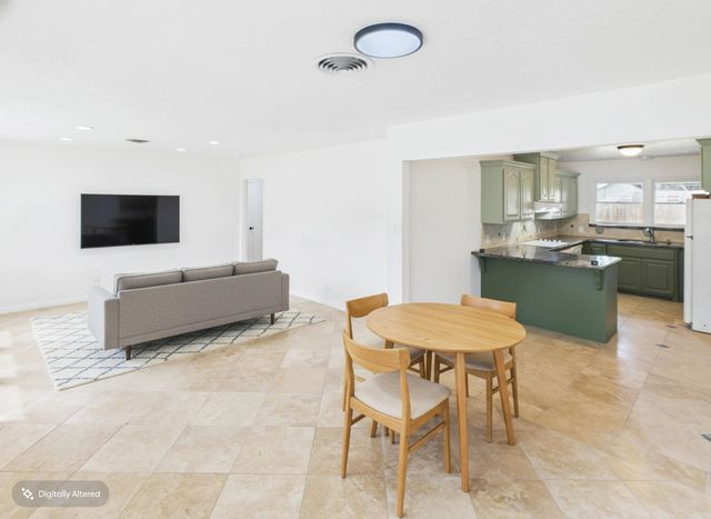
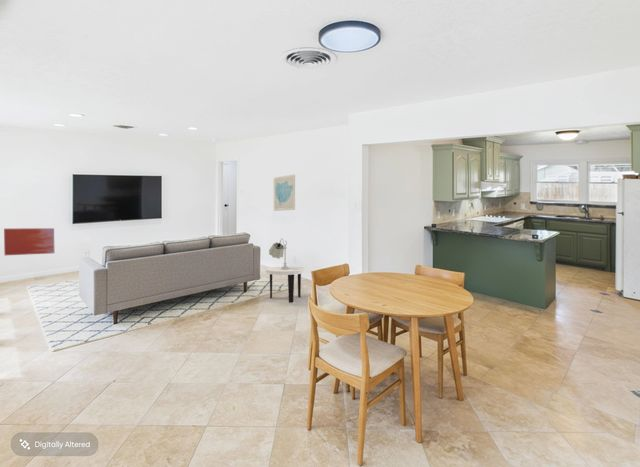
+ side table [264,265,306,304]
+ table lamp [268,237,299,270]
+ wall art [273,173,296,212]
+ wall art [3,227,55,256]
